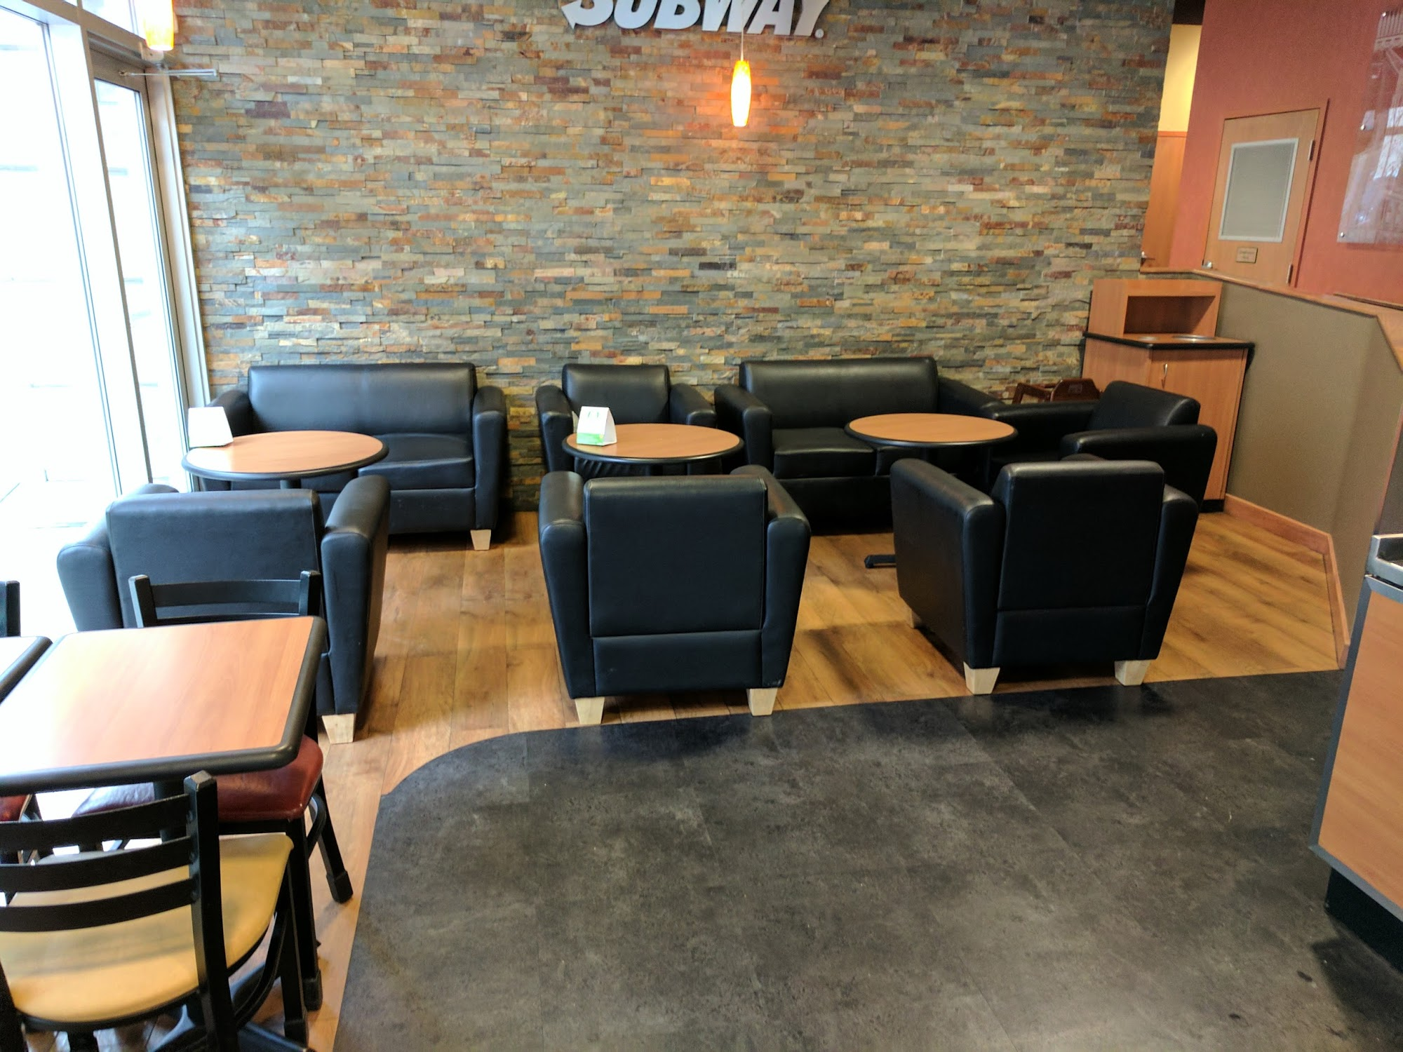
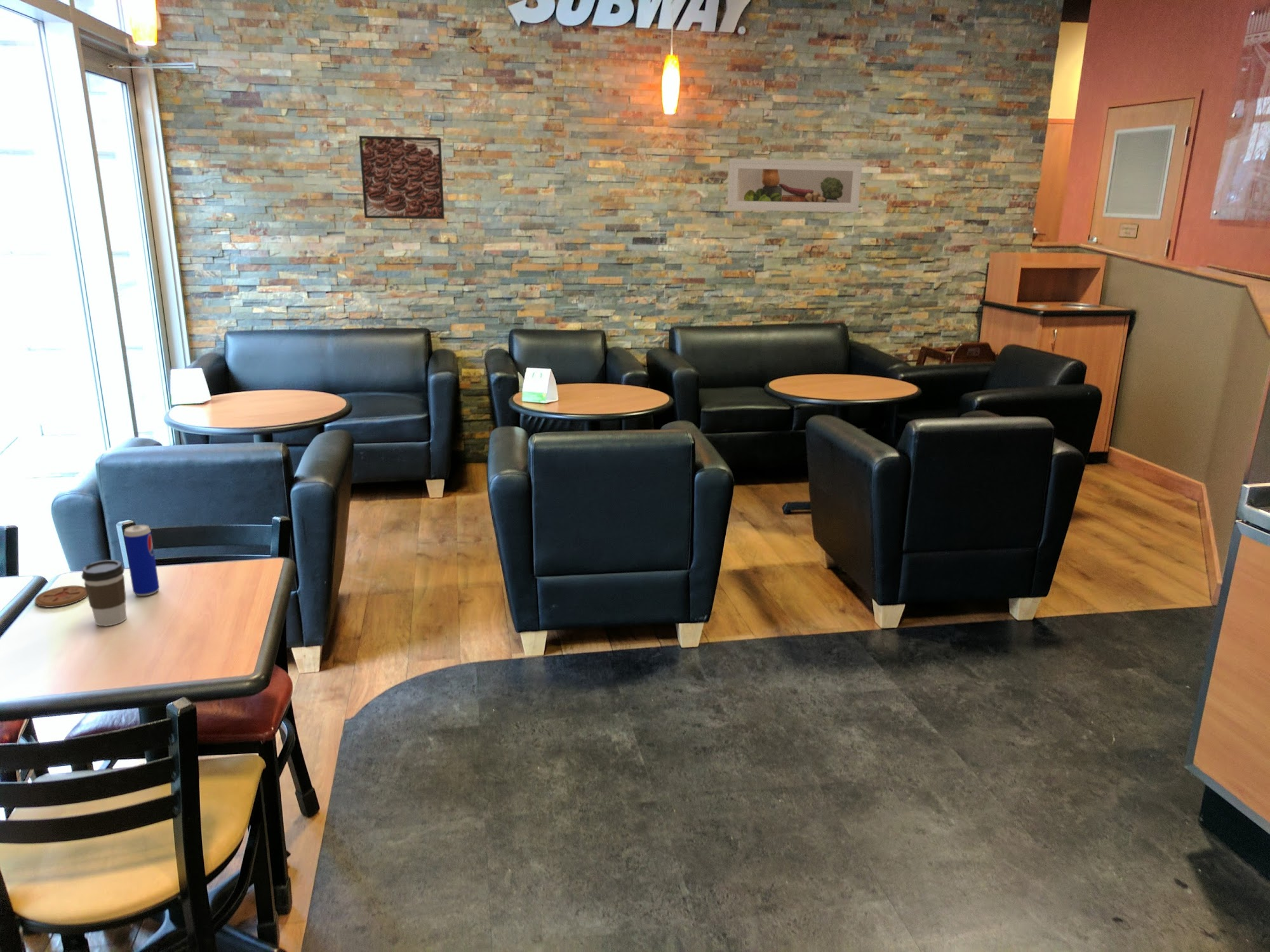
+ coaster [34,585,88,608]
+ coffee cup [81,559,127,627]
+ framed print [726,158,863,213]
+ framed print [358,135,445,220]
+ beverage can [123,524,160,597]
